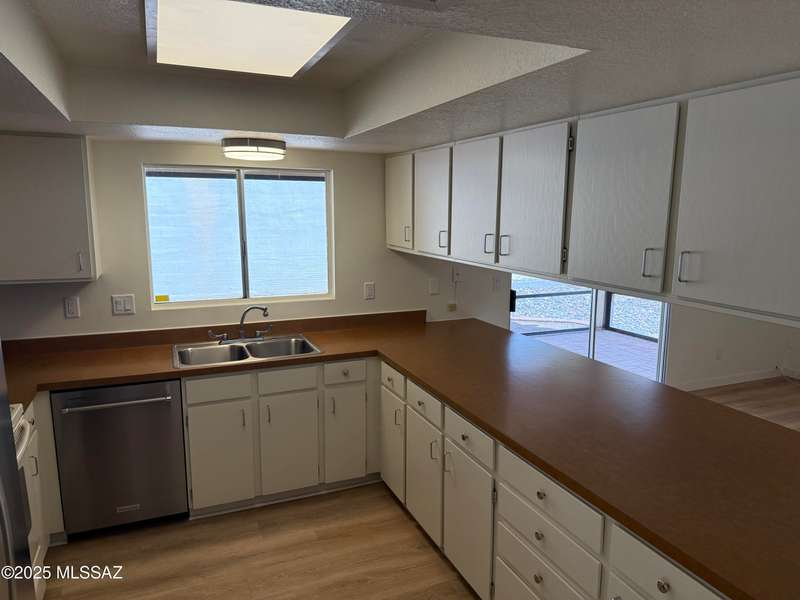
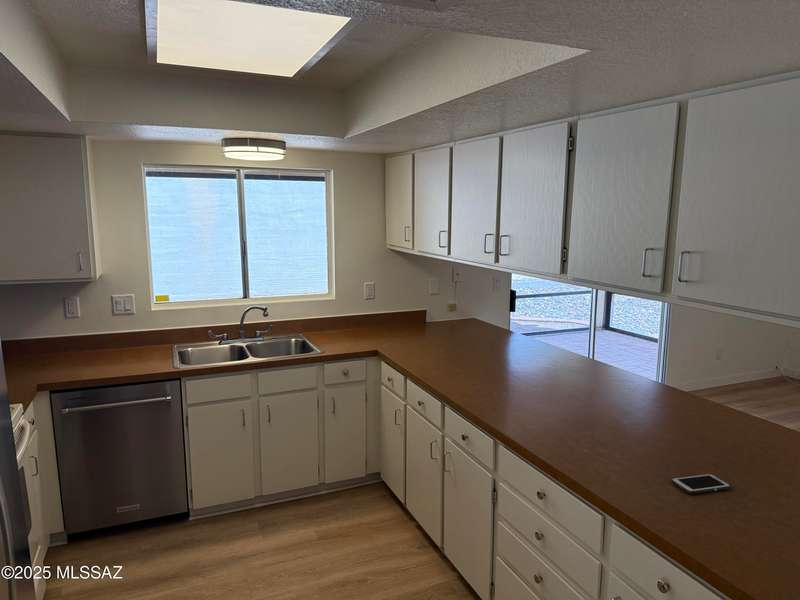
+ cell phone [670,473,732,495]
